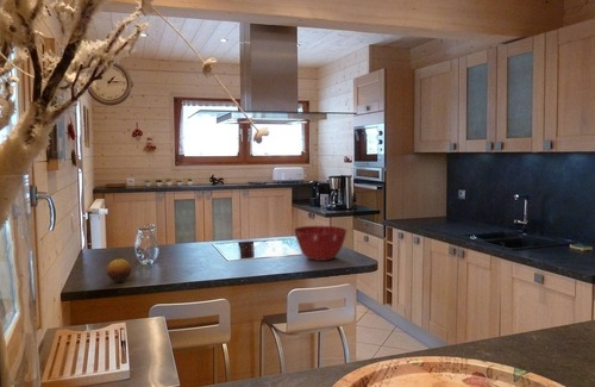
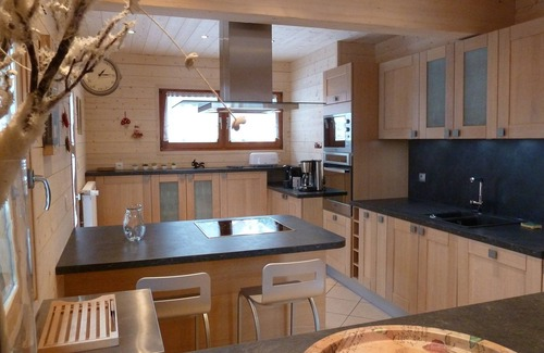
- mixing bowl [293,225,349,262]
- fruit [106,257,132,283]
